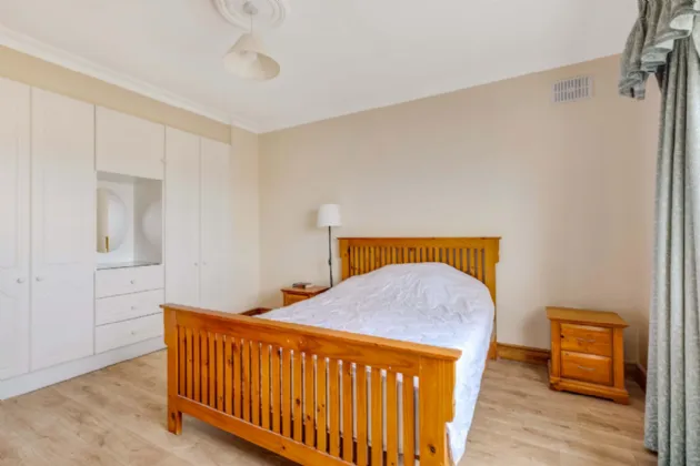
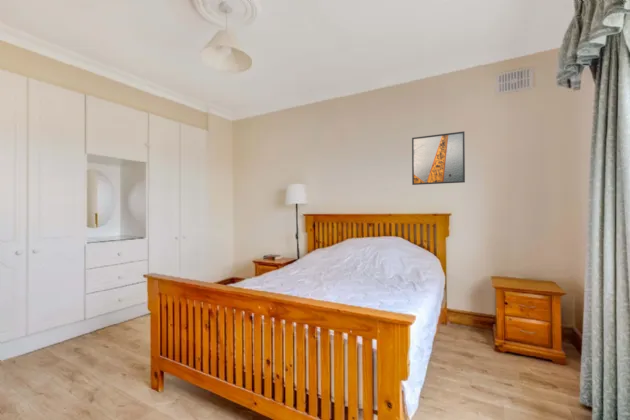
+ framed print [411,130,466,186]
